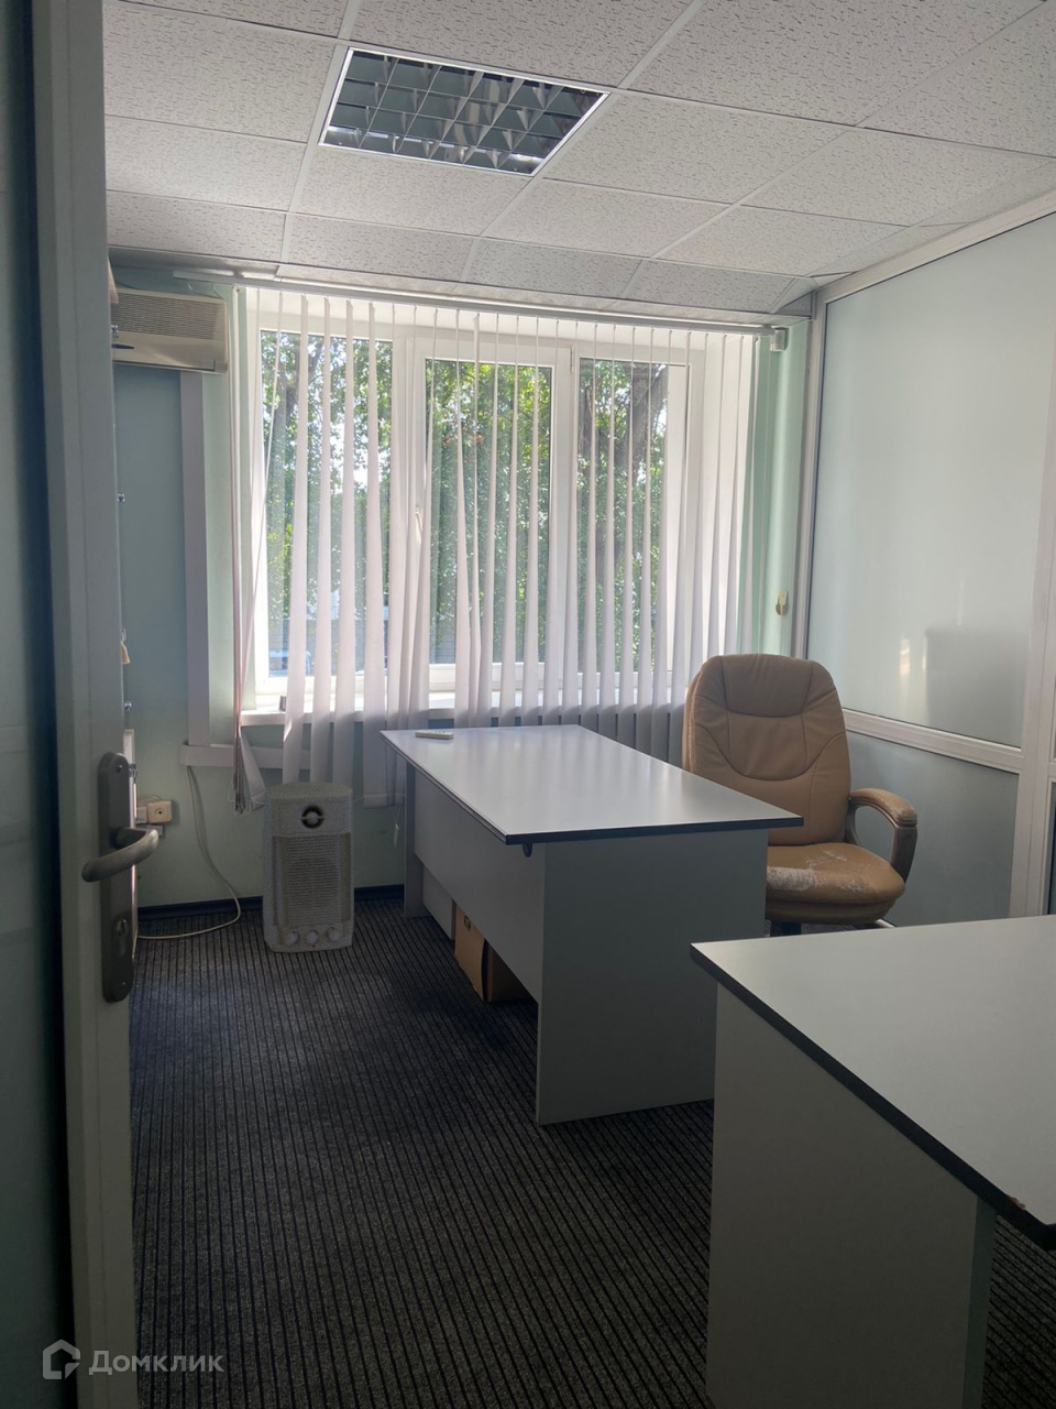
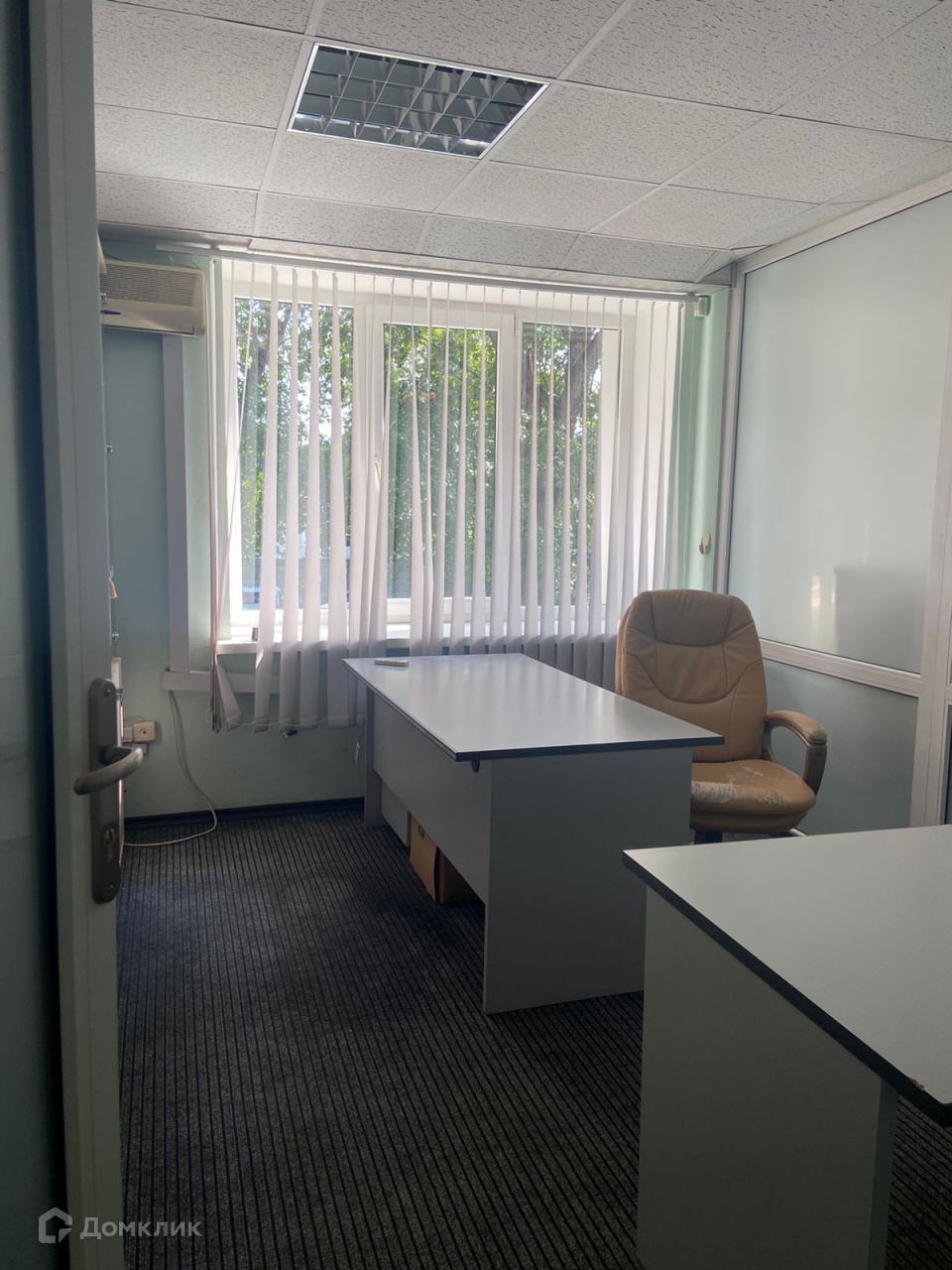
- air purifier [261,780,355,954]
